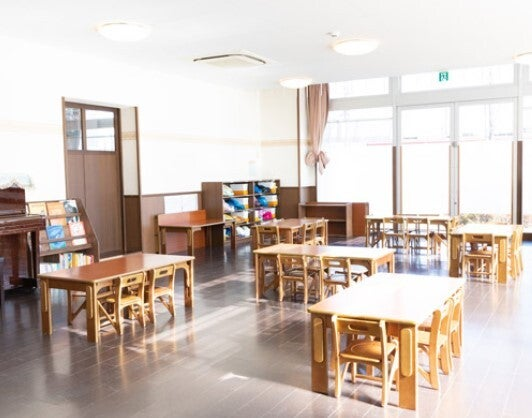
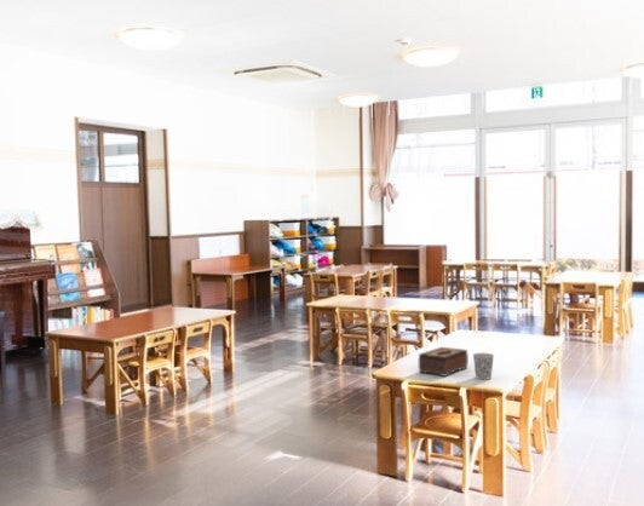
+ tissue box [418,346,470,378]
+ cup [472,352,495,380]
